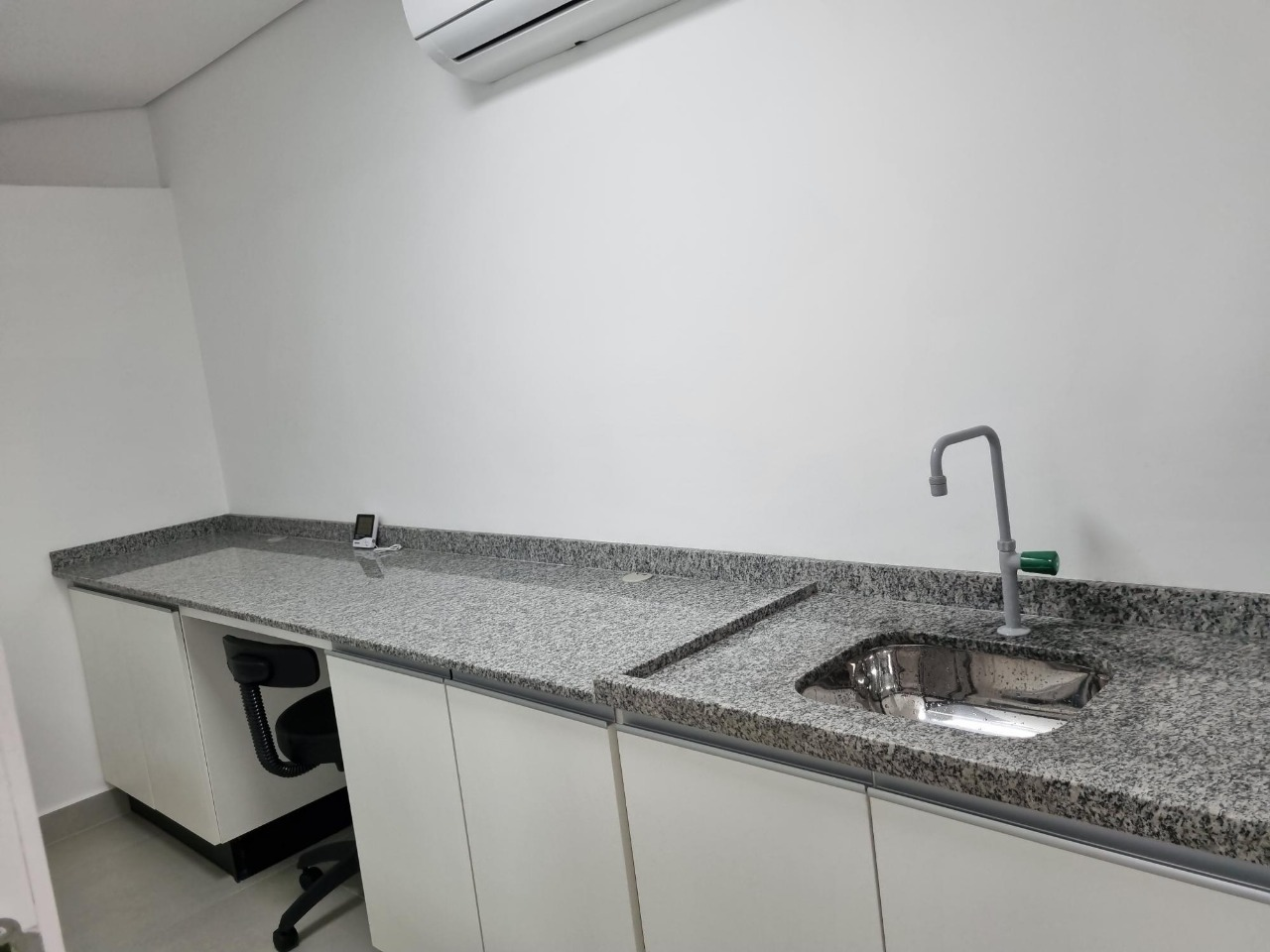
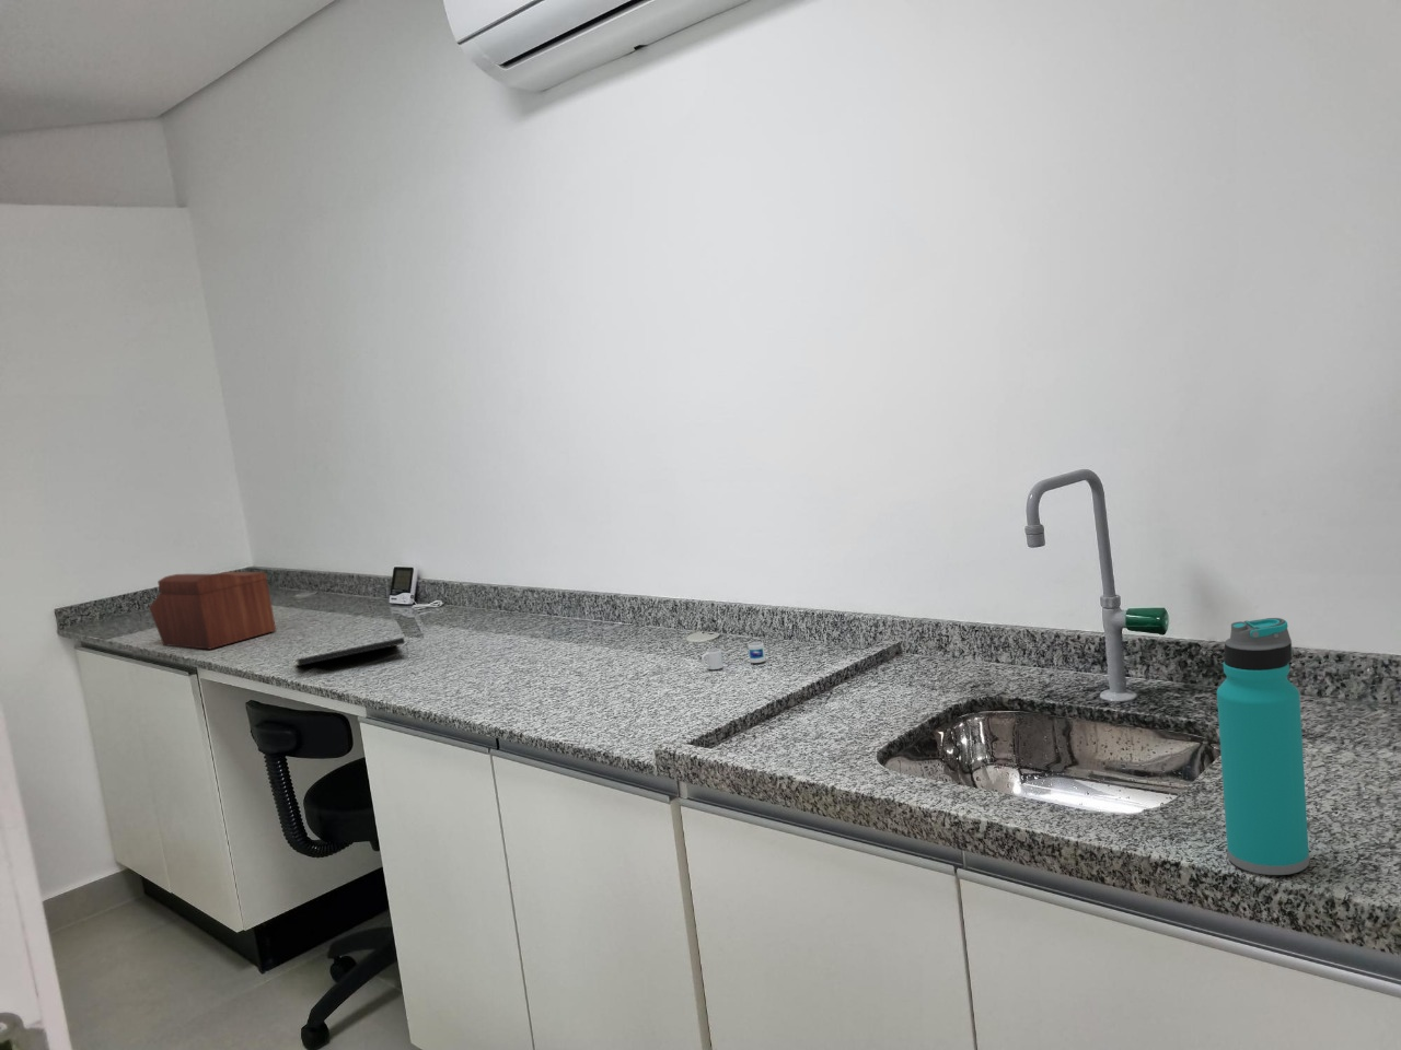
+ notepad [295,636,409,667]
+ water bottle [1216,617,1311,876]
+ mug [700,641,767,671]
+ sewing box [148,571,277,651]
